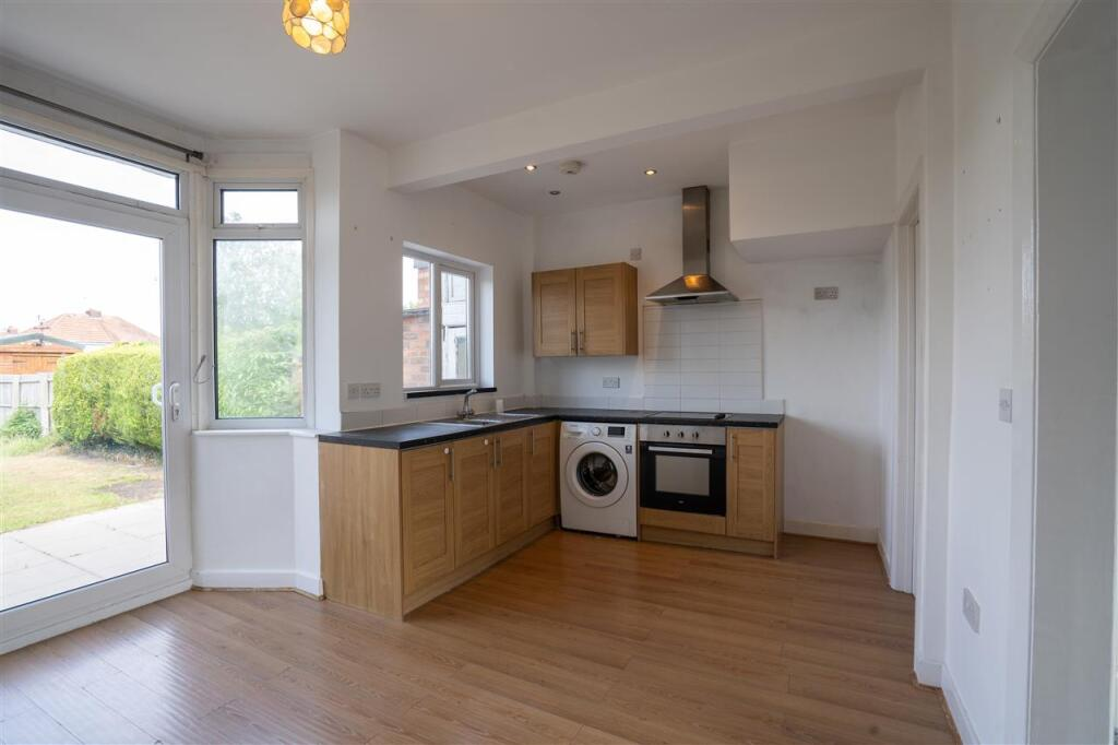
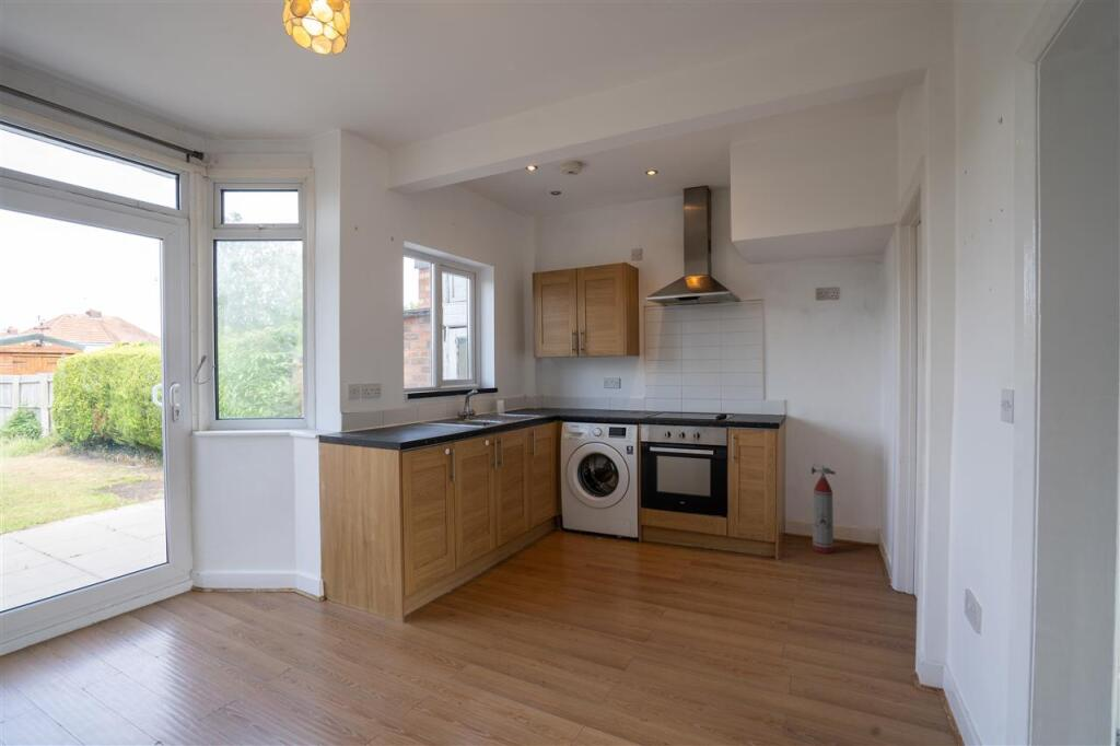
+ fire extinguisher [810,463,837,555]
